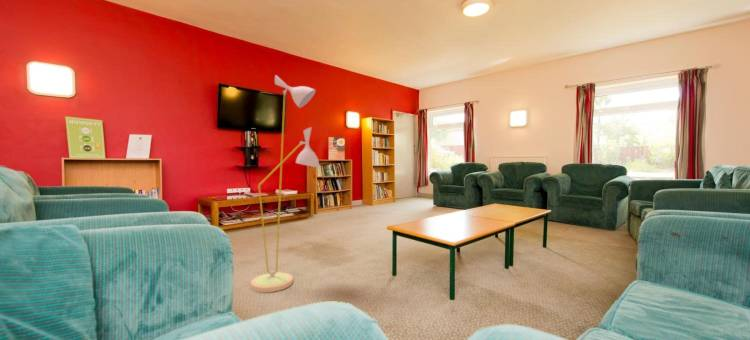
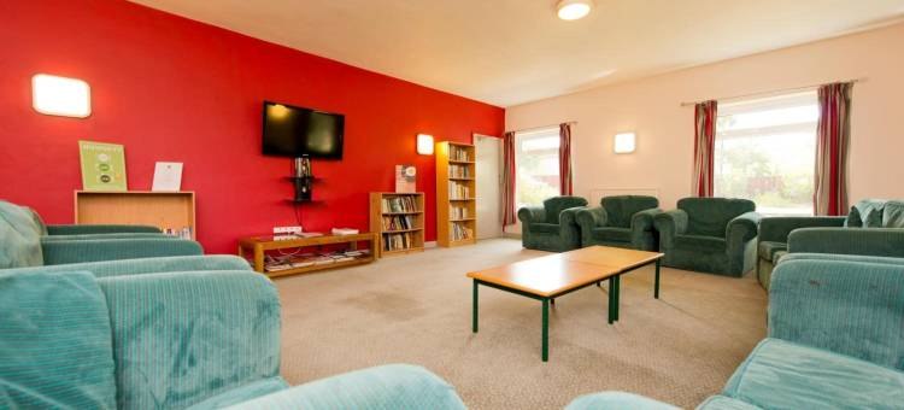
- floor lamp [250,74,321,293]
